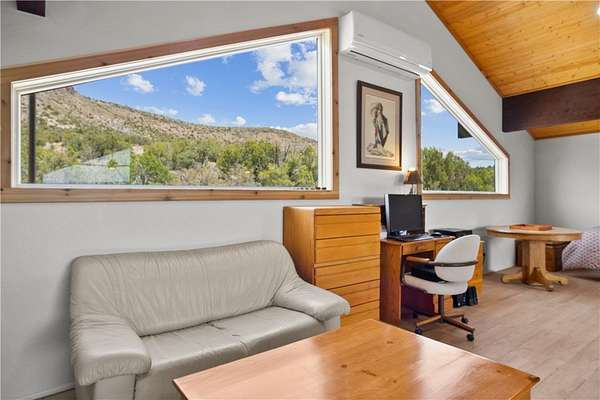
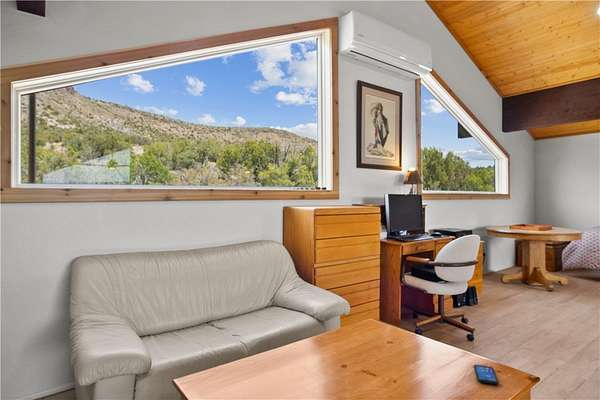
+ smartphone [473,364,499,386]
